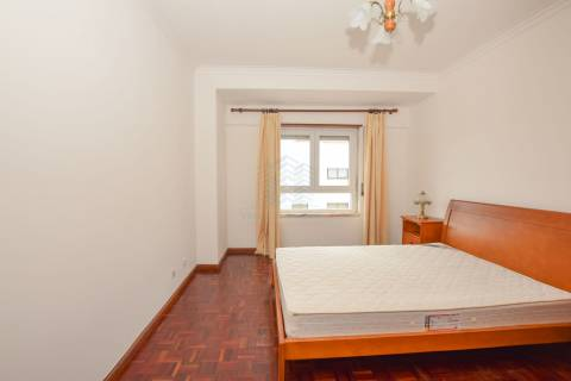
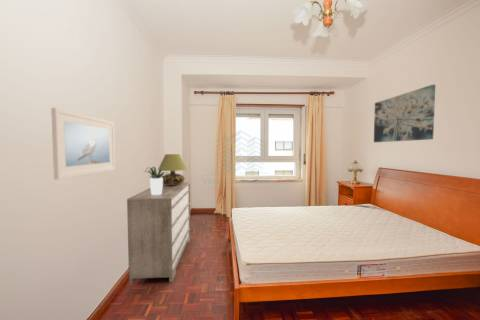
+ table lamp [157,153,188,185]
+ wall art [373,84,436,143]
+ potted plant [144,166,170,195]
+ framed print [50,107,116,181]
+ dresser [126,181,191,285]
